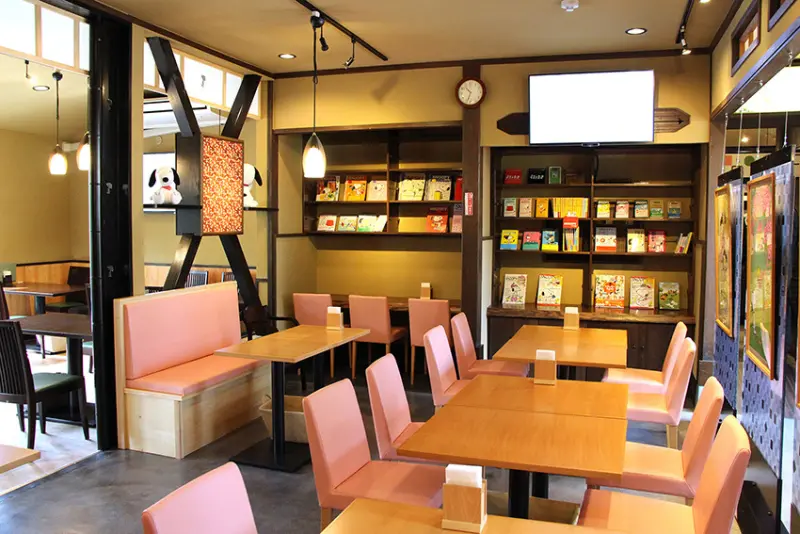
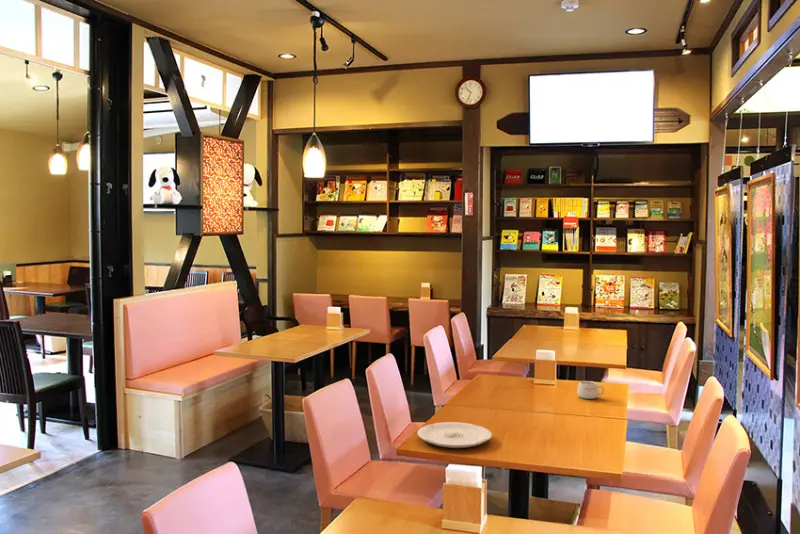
+ plate [417,421,493,449]
+ mug [576,380,605,400]
